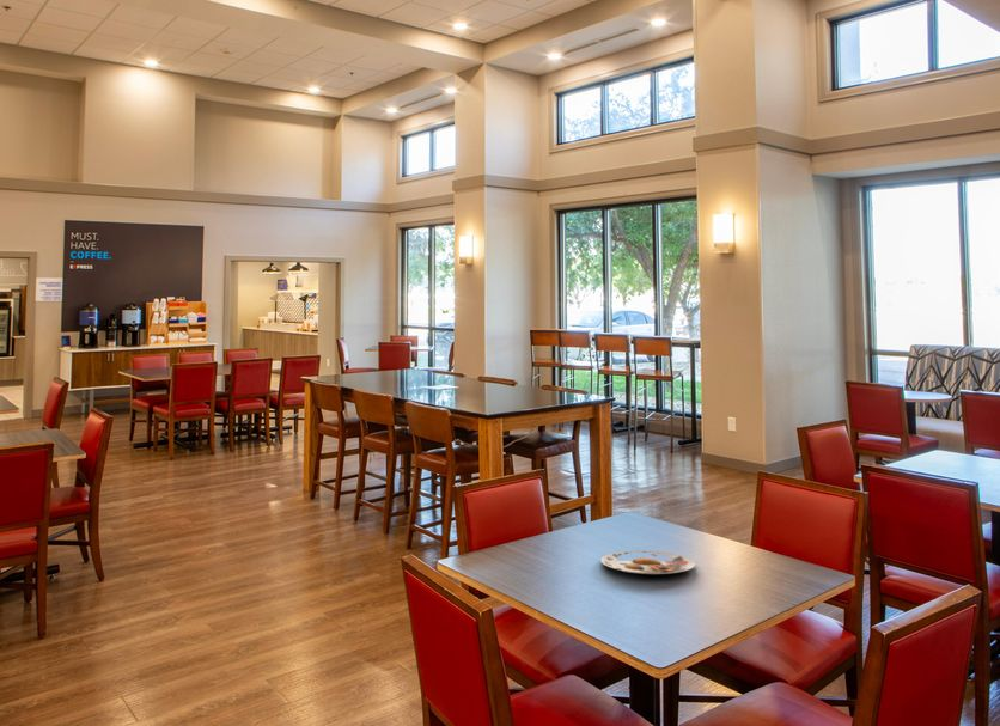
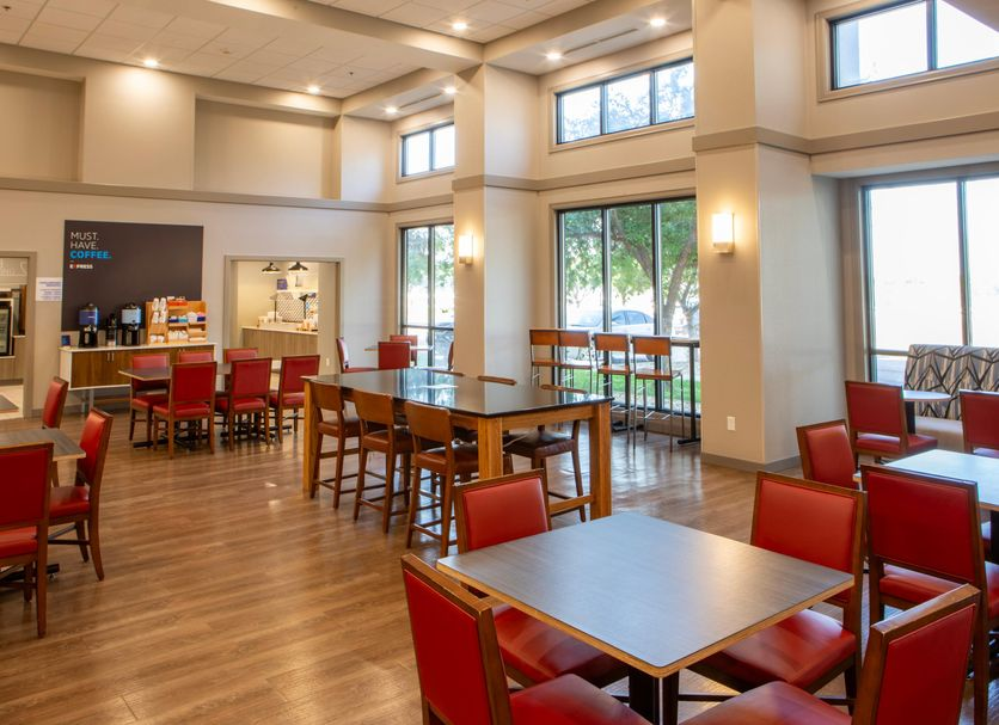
- plate [599,550,697,575]
